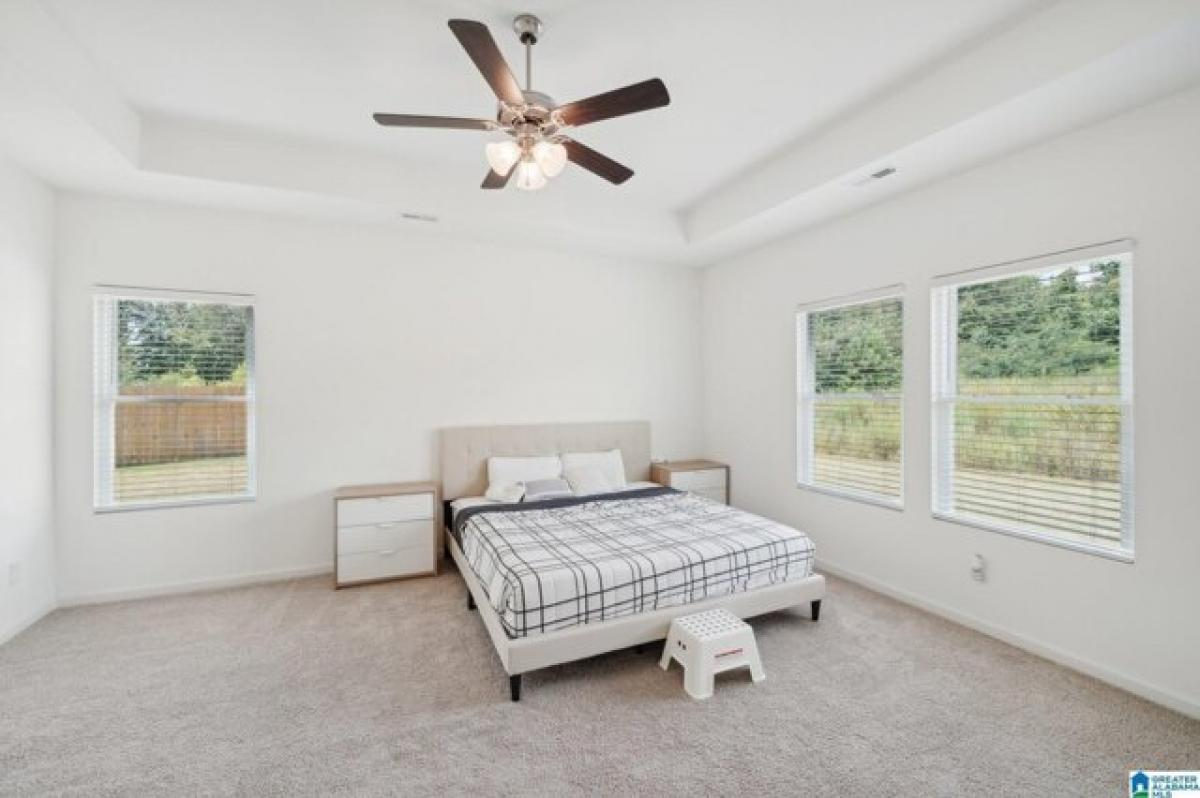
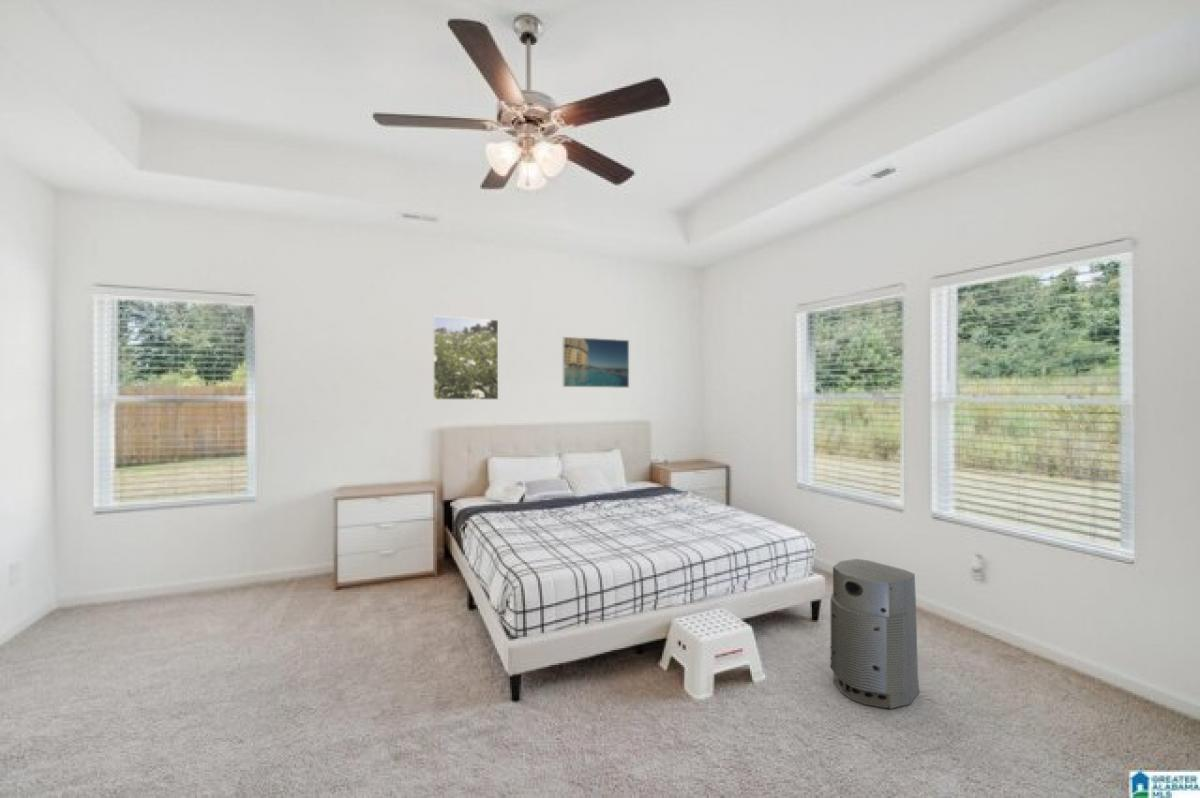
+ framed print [561,336,630,389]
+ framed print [432,315,499,401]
+ air purifier [830,558,920,710]
